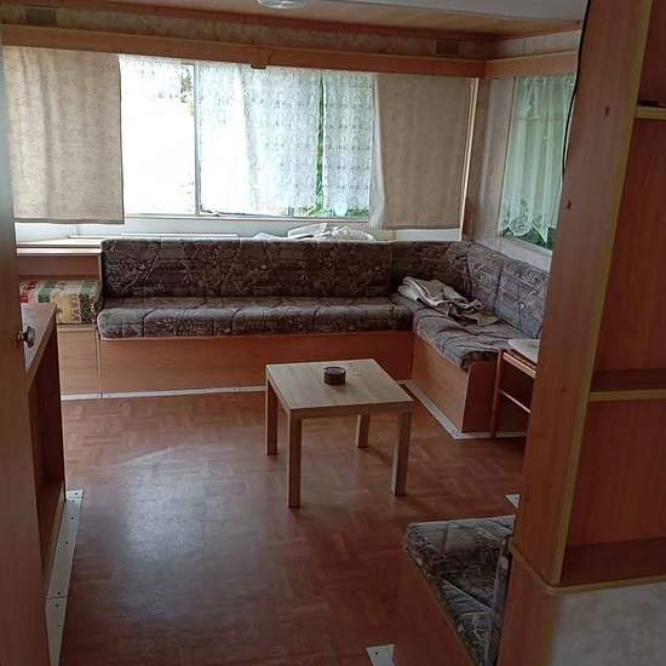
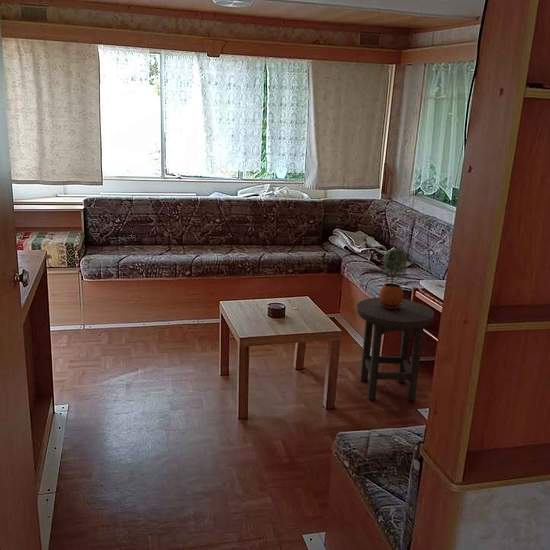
+ stool [356,297,435,401]
+ potted plant [379,248,408,309]
